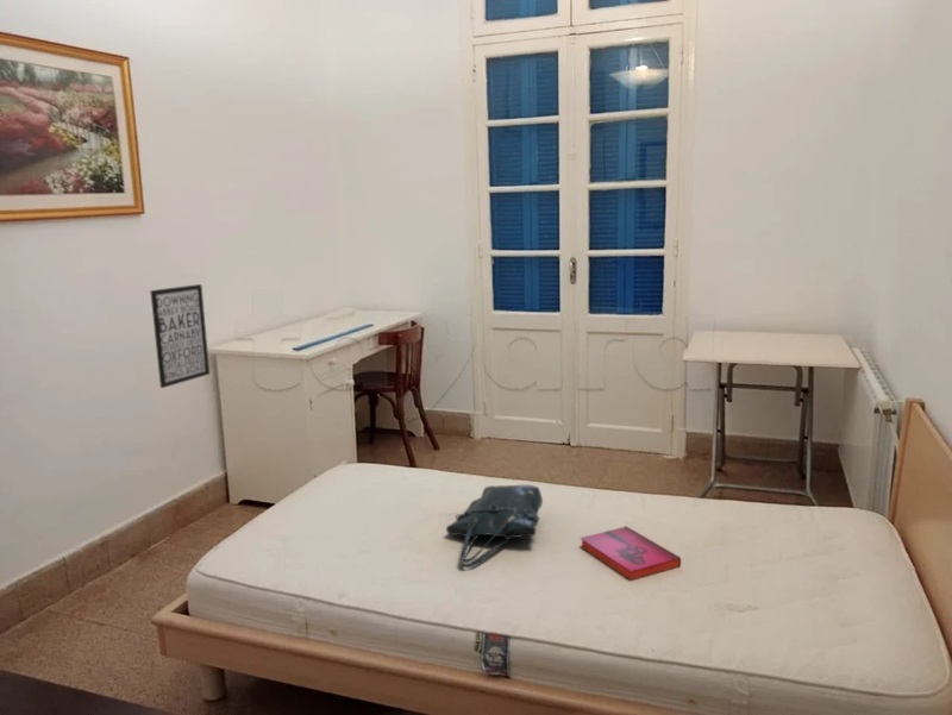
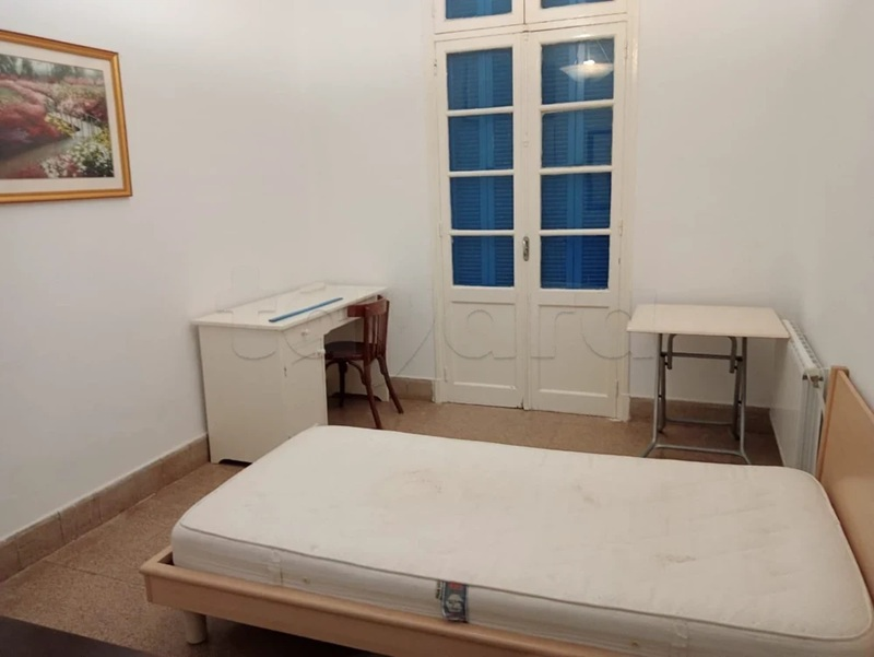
- wall art [149,283,211,389]
- tote bag [445,483,544,569]
- hardback book [580,525,682,582]
